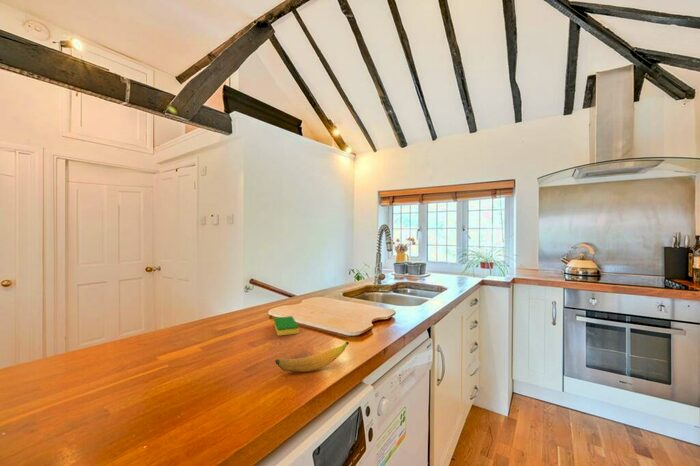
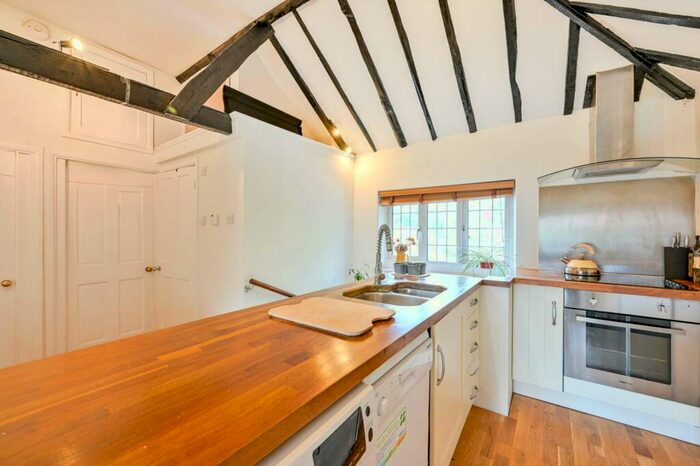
- dish sponge [273,315,300,337]
- banana [274,341,350,373]
